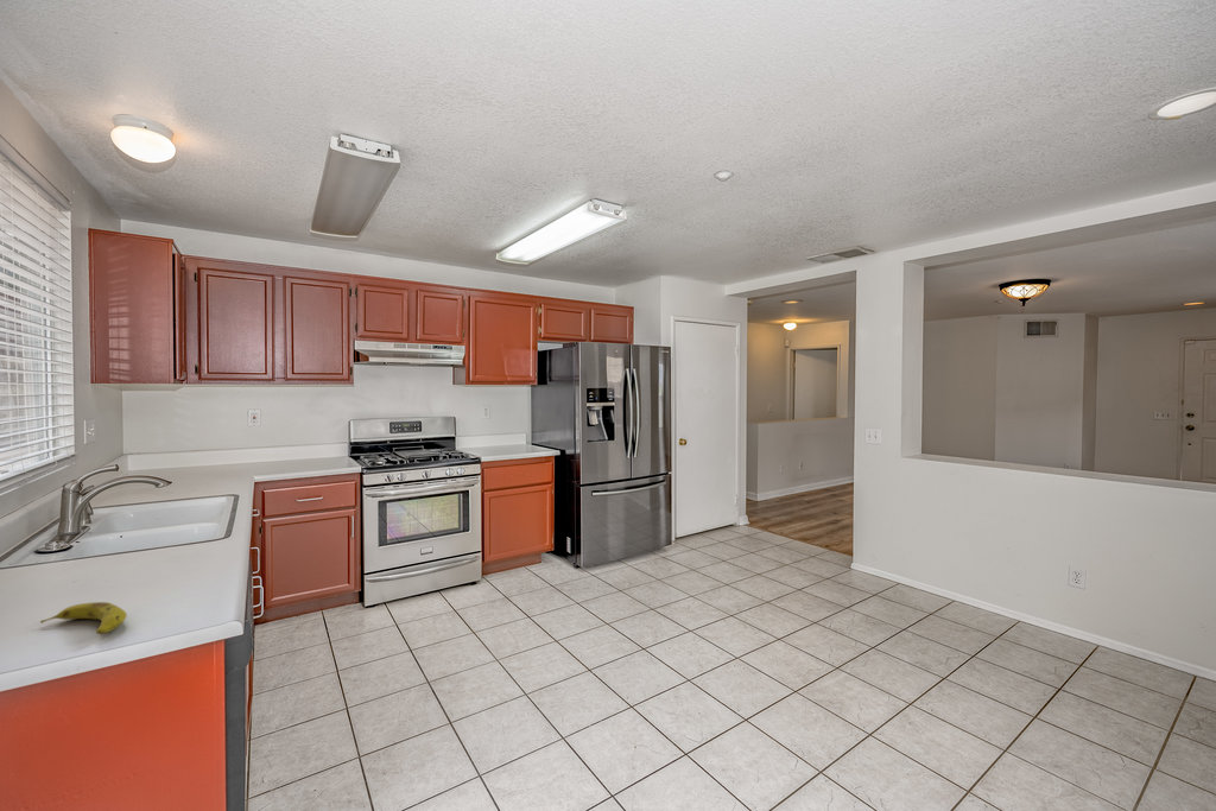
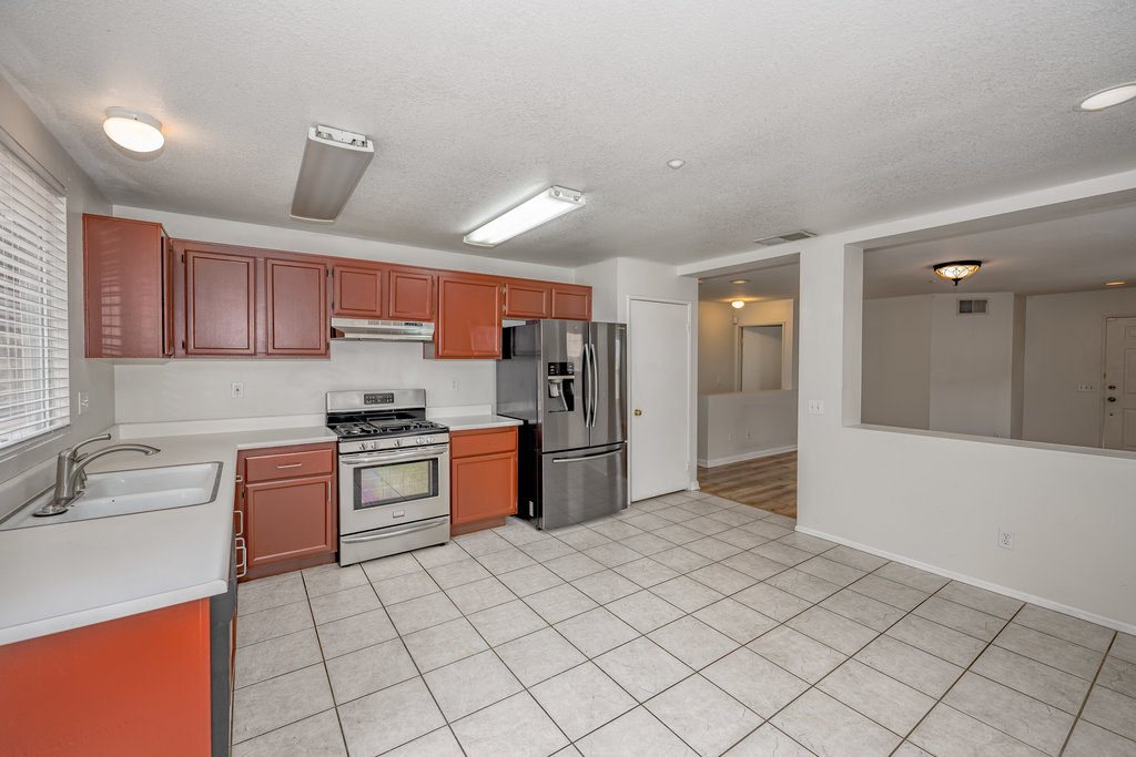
- fruit [39,601,128,635]
